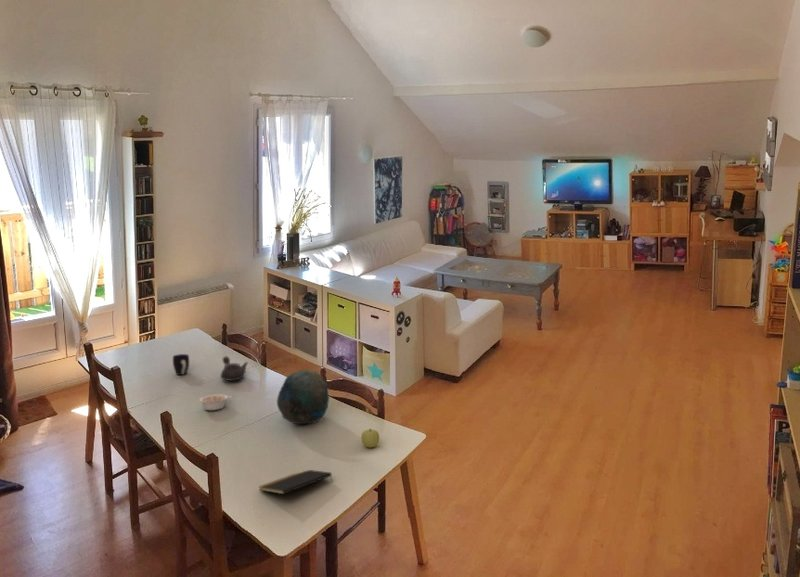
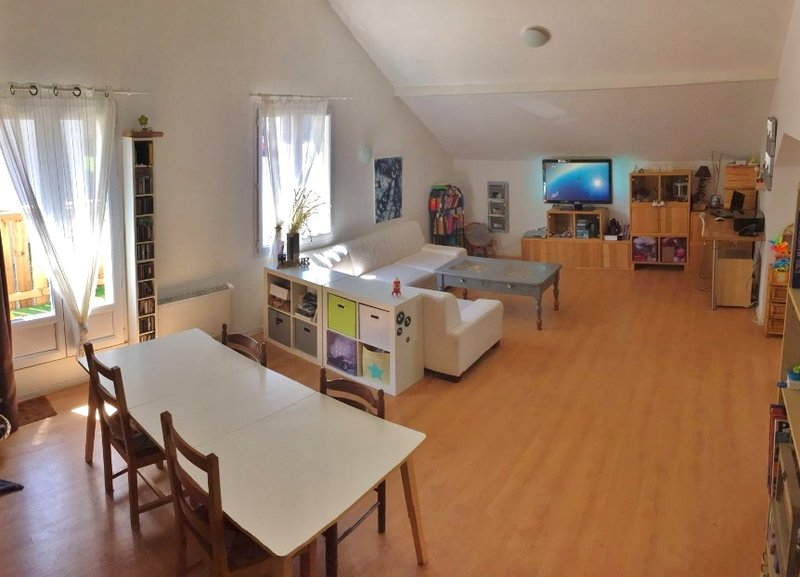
- decorative bowl [276,368,330,425]
- cup [172,353,190,376]
- notepad [258,469,333,495]
- fruit [360,427,380,449]
- legume [198,393,235,411]
- teapot [220,355,249,382]
